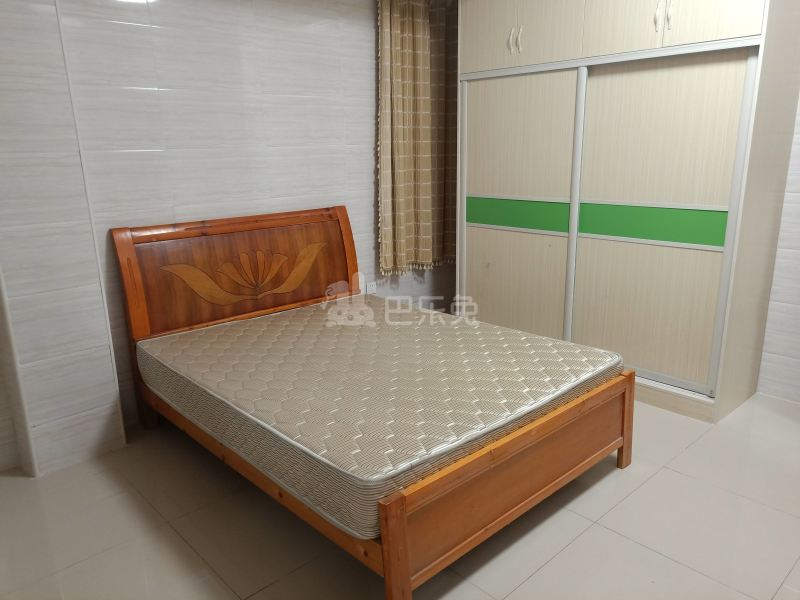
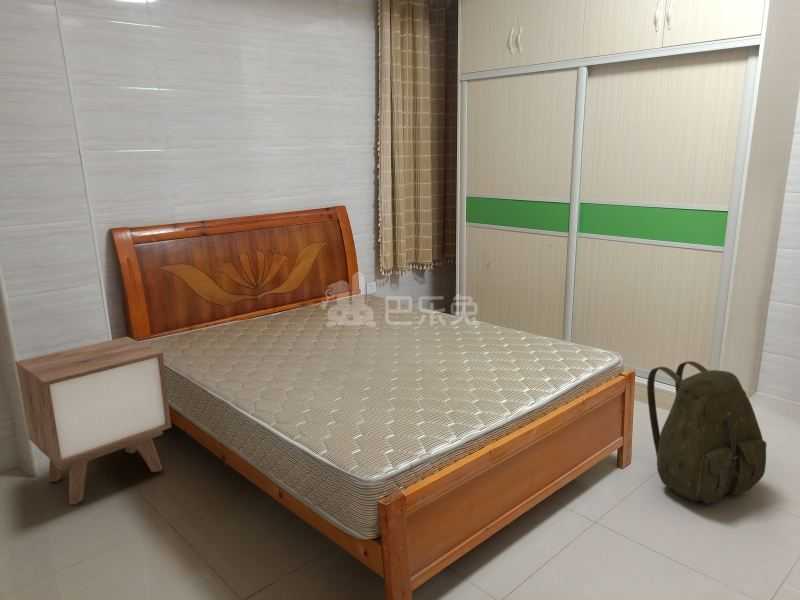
+ backpack [646,360,767,505]
+ nightstand [14,336,172,506]
